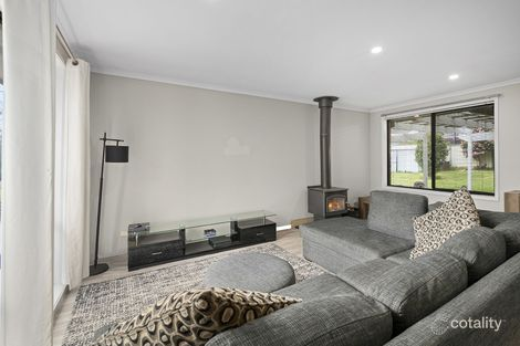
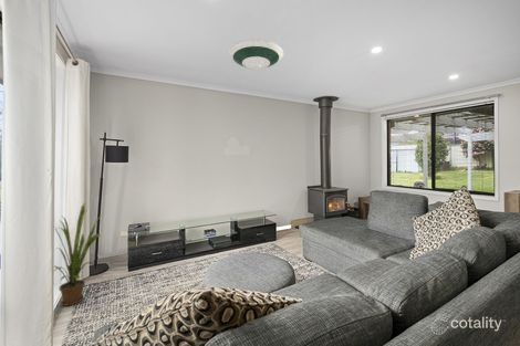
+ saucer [228,39,284,71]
+ house plant [53,202,104,307]
